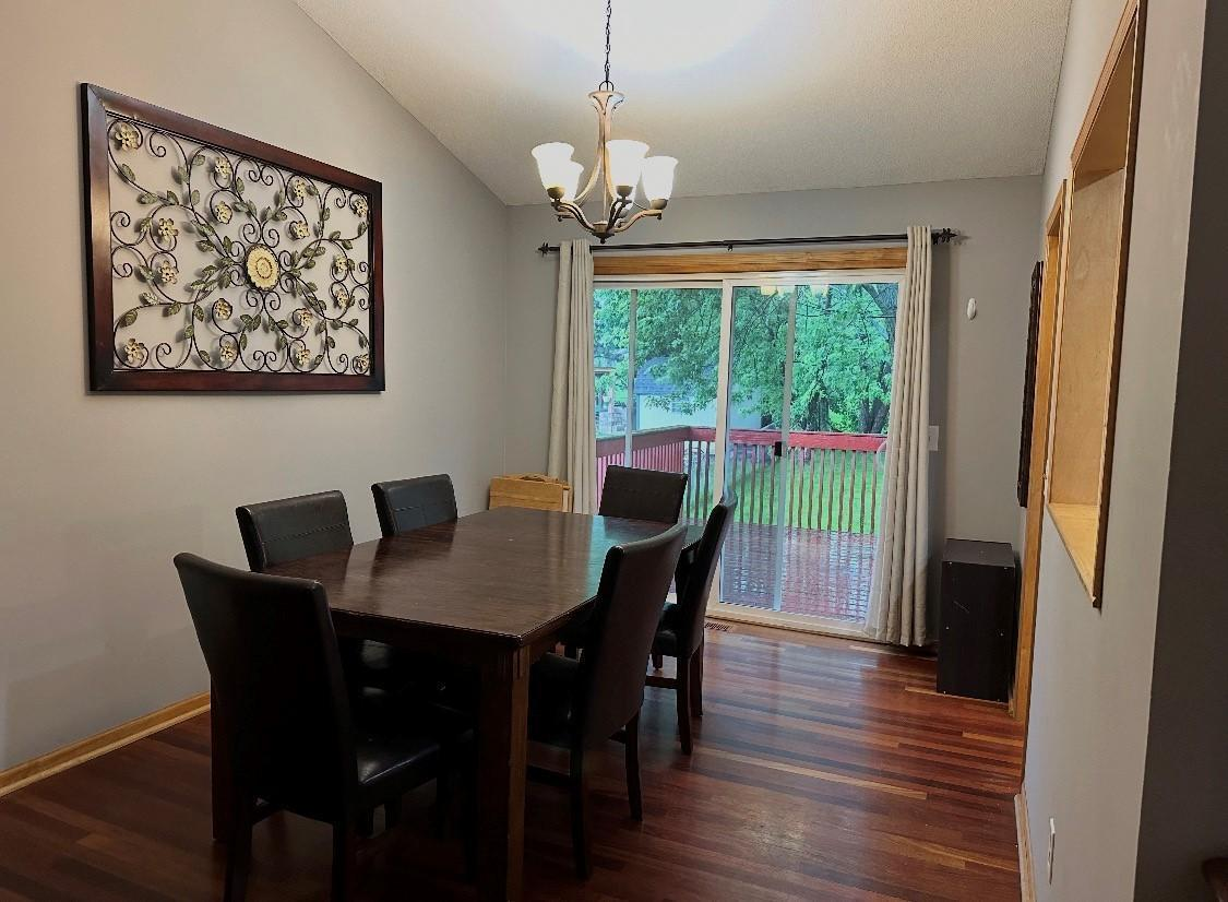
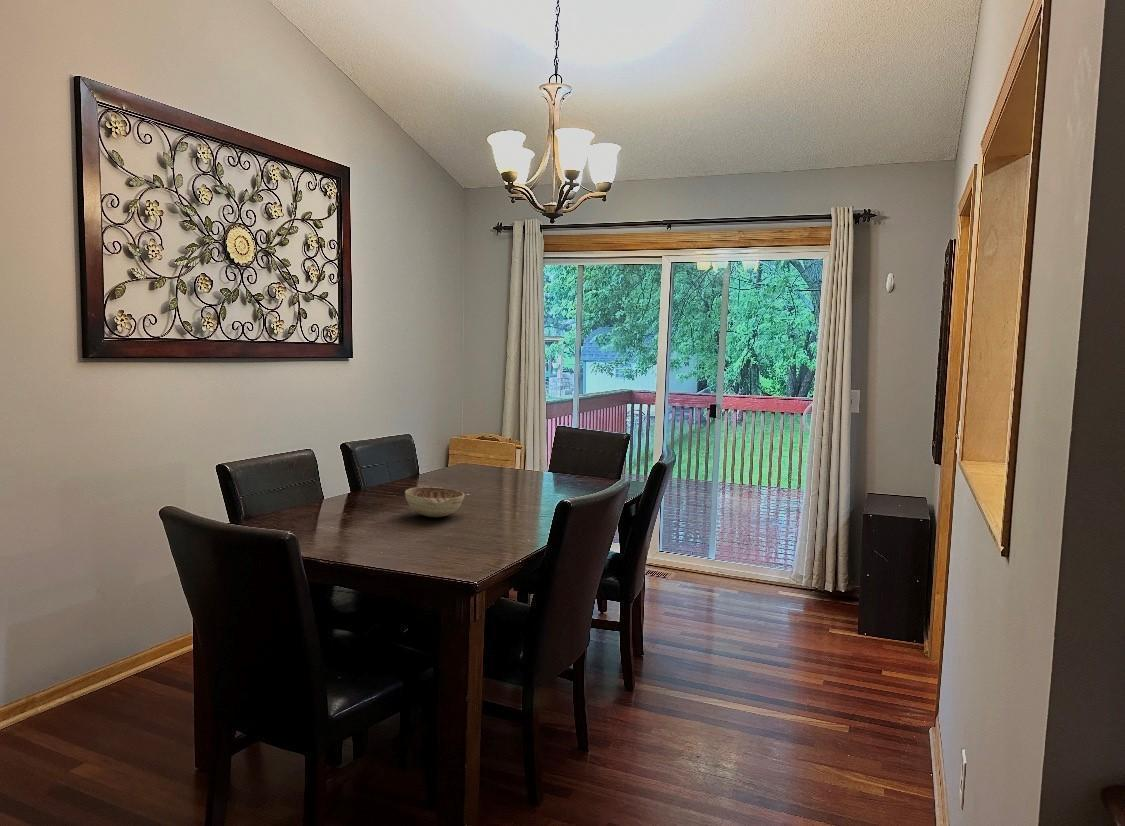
+ decorative bowl [404,485,465,518]
